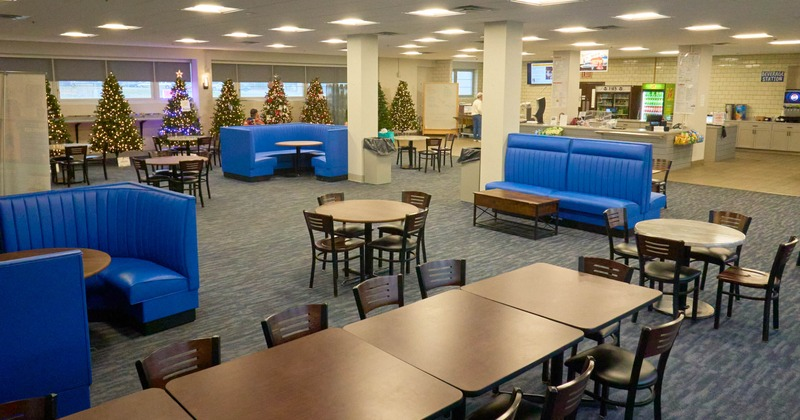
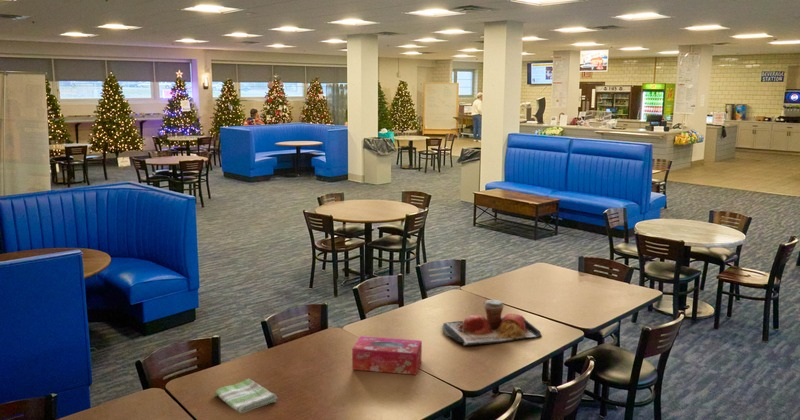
+ tissue box [351,335,423,376]
+ dish towel [214,378,278,414]
+ food tray [441,299,542,347]
